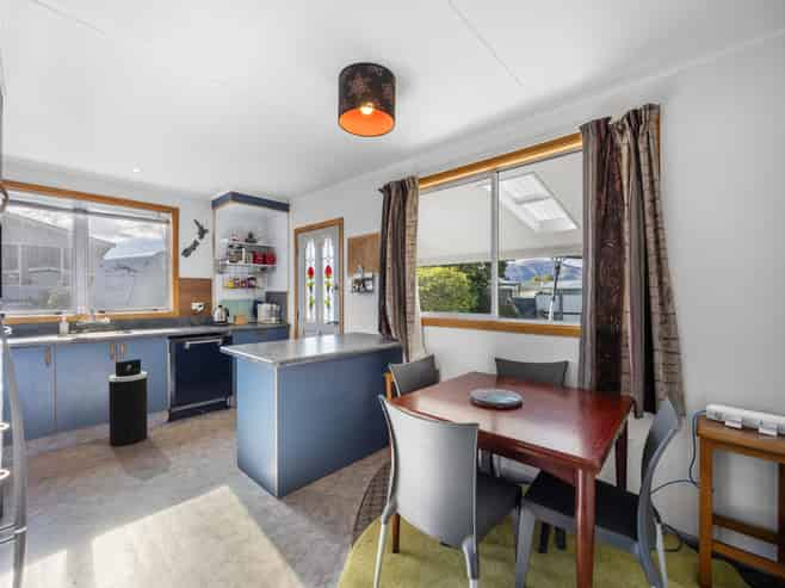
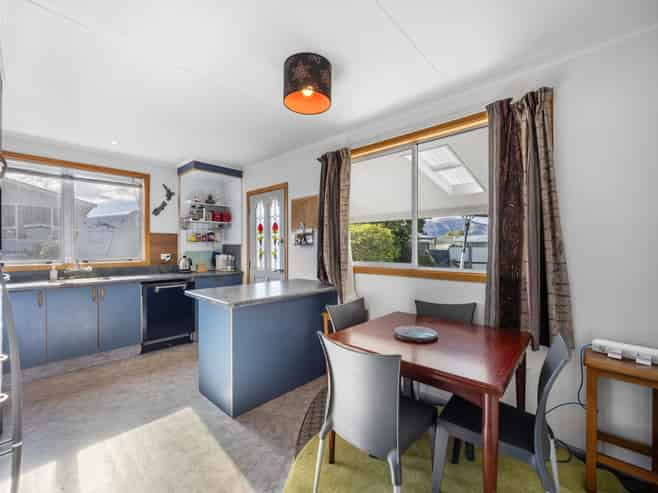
- trash can [107,358,149,447]
